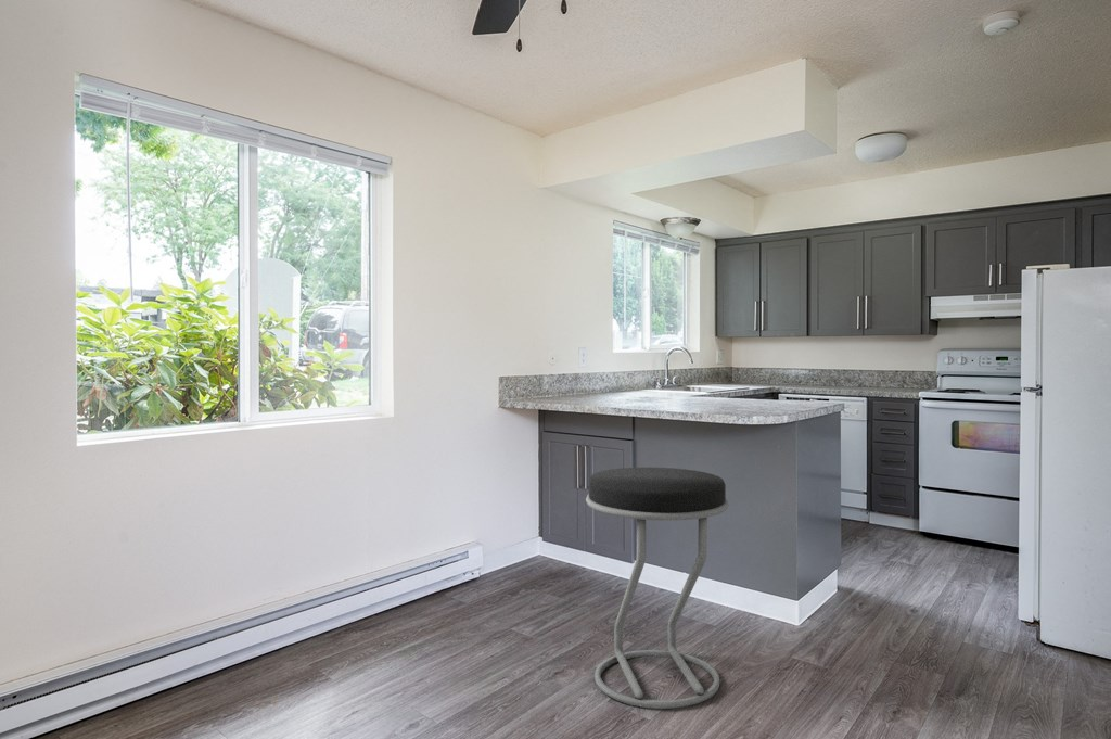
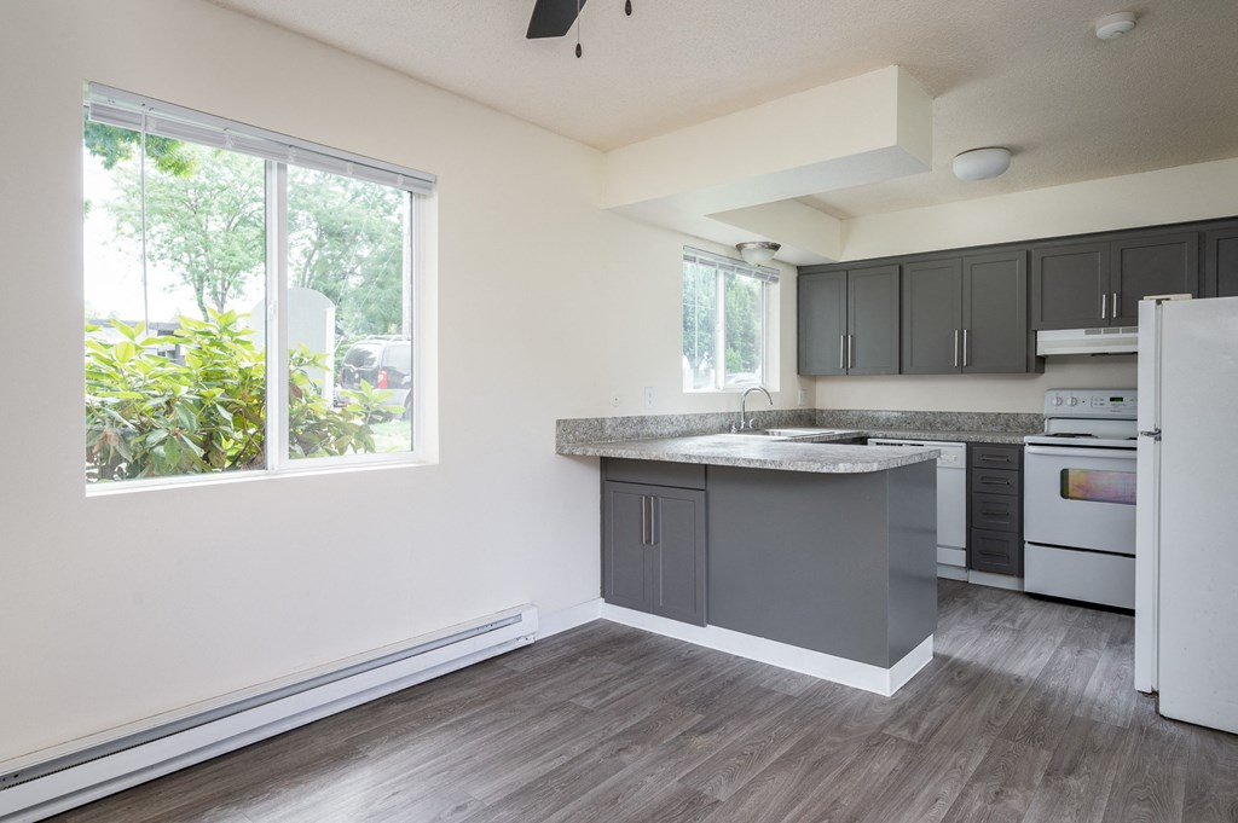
- stool [585,467,730,710]
